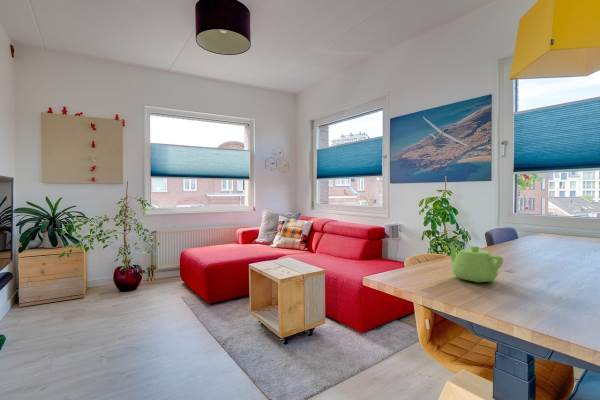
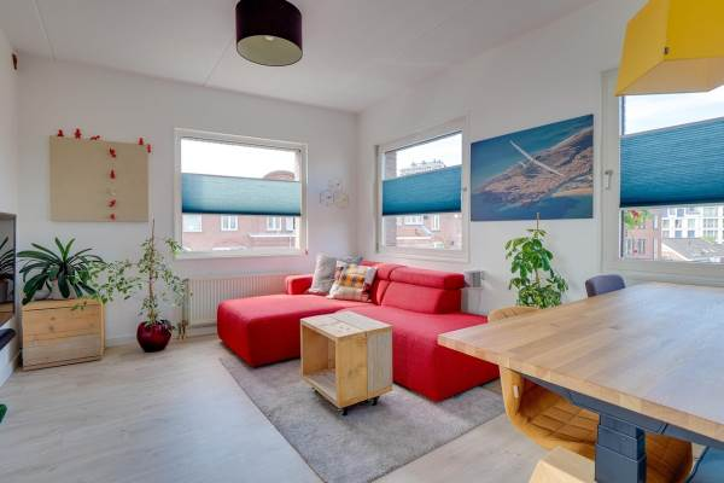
- teapot [447,243,504,284]
